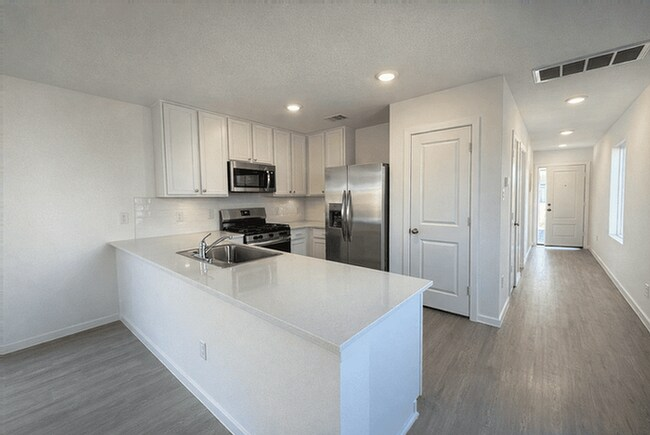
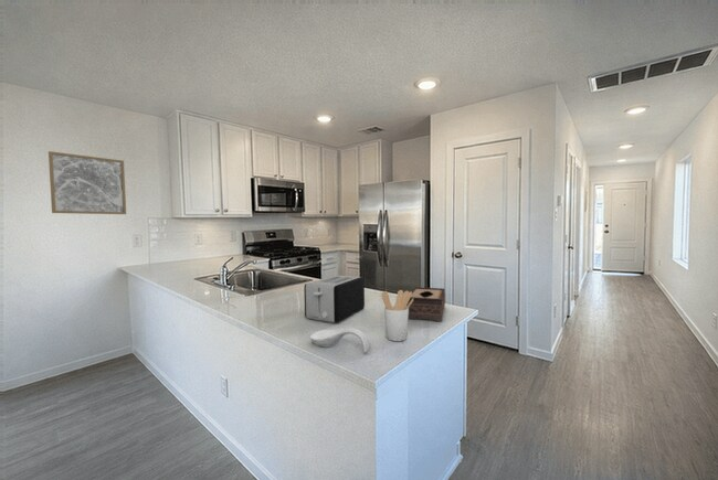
+ utensil holder [380,289,413,342]
+ toaster [303,274,366,323]
+ tissue box [406,286,446,322]
+ spoon rest [309,327,372,354]
+ wall art [47,150,127,215]
